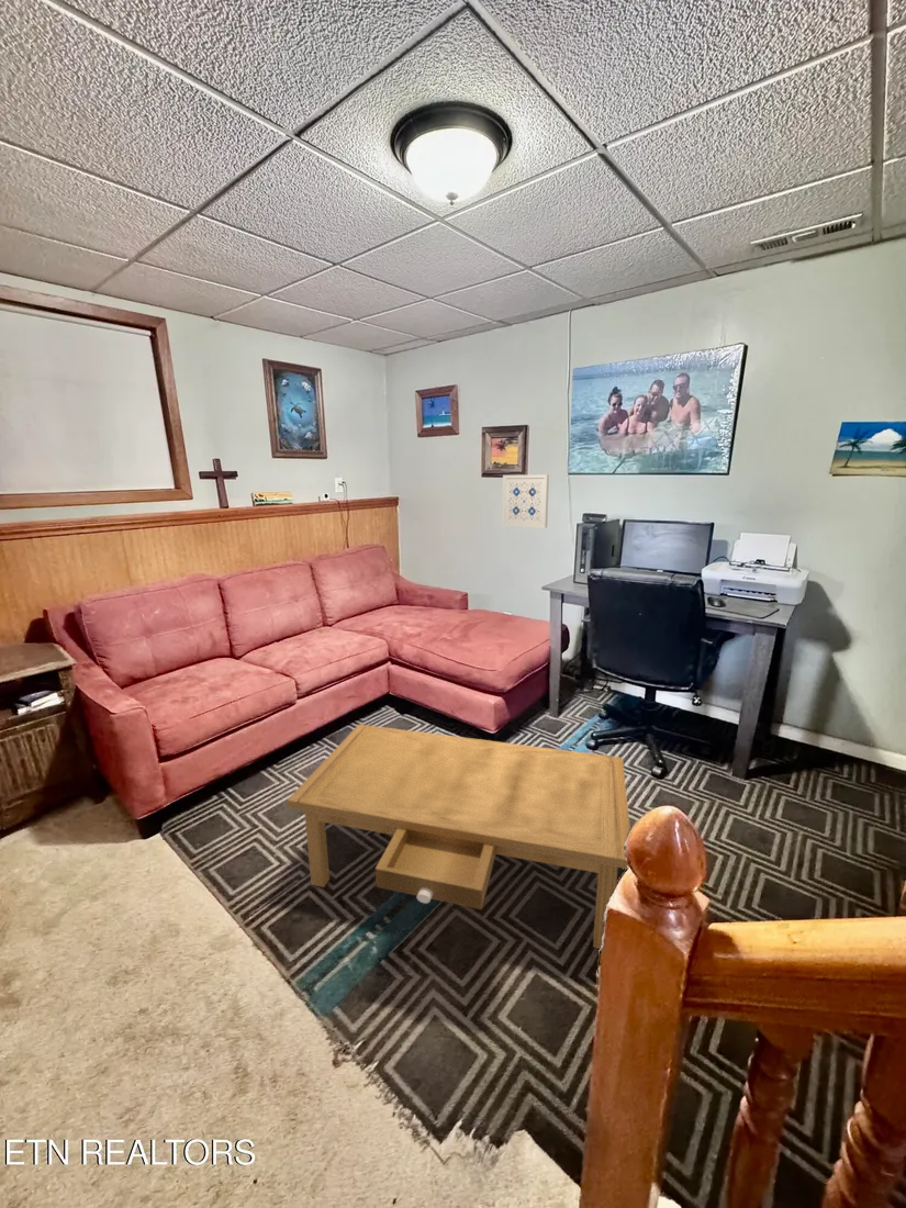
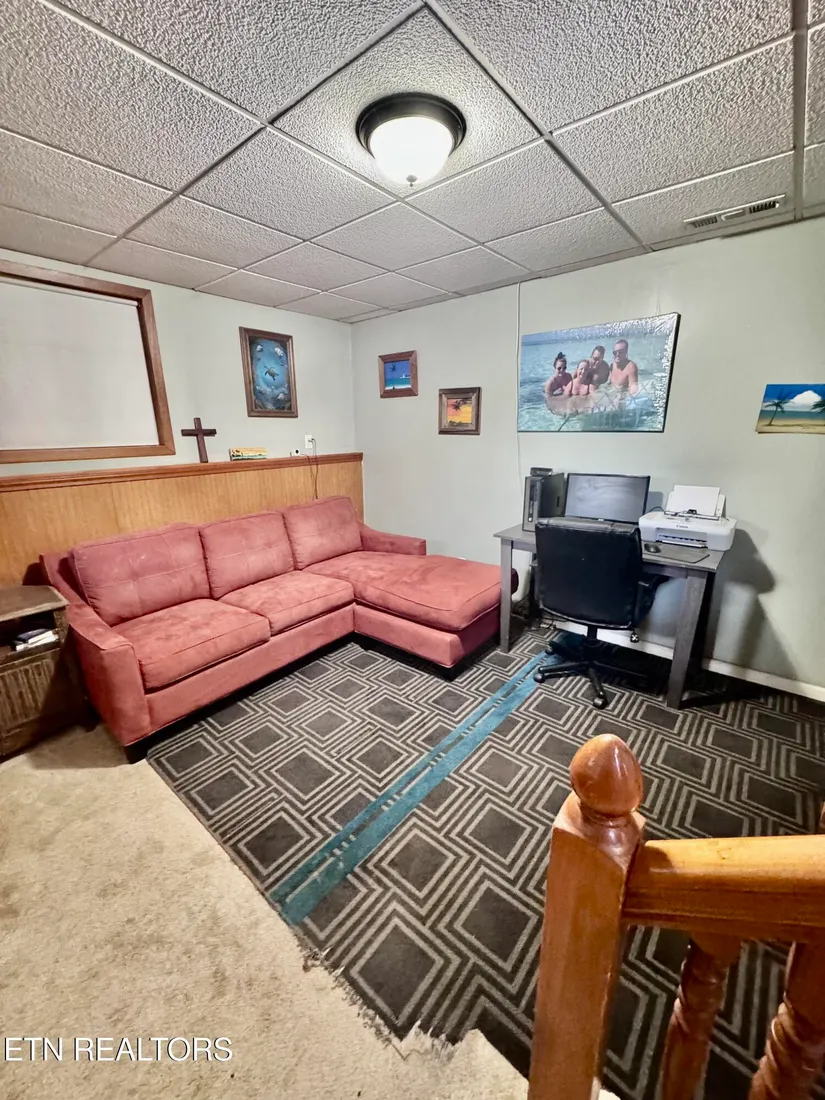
- wall art [501,473,550,529]
- coffee table [287,724,631,950]
